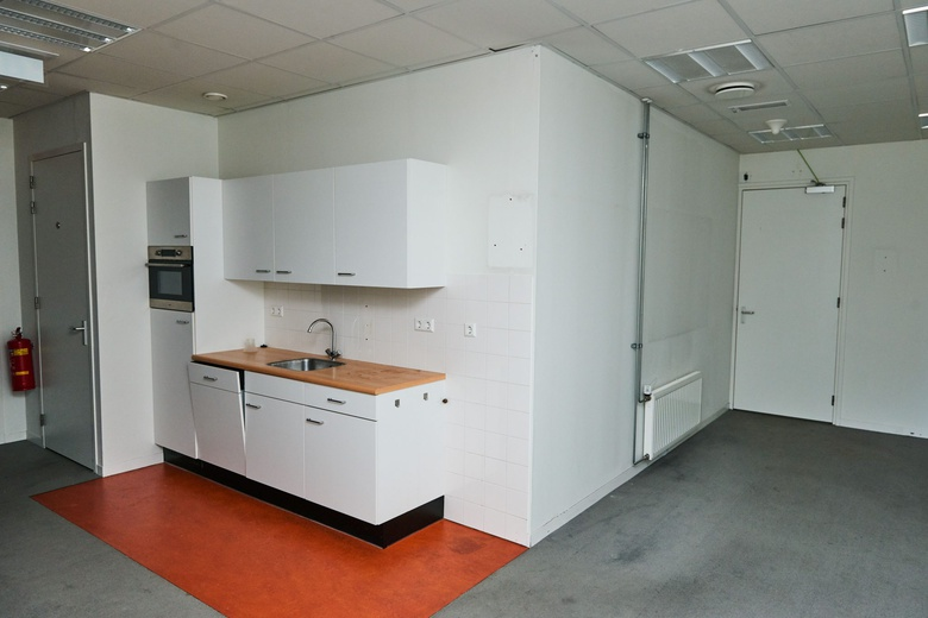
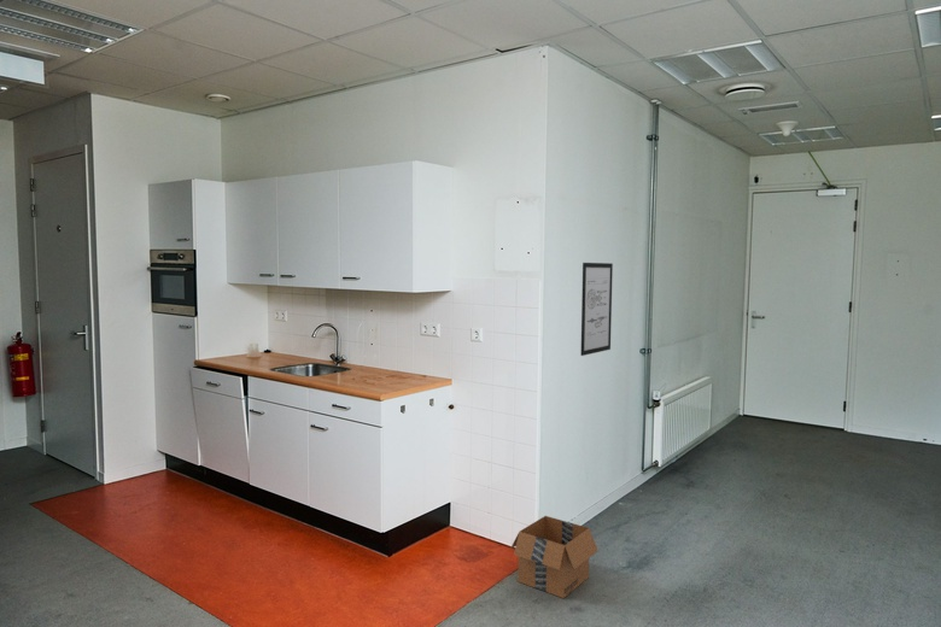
+ wall art [580,262,614,357]
+ cardboard box [509,515,600,599]
